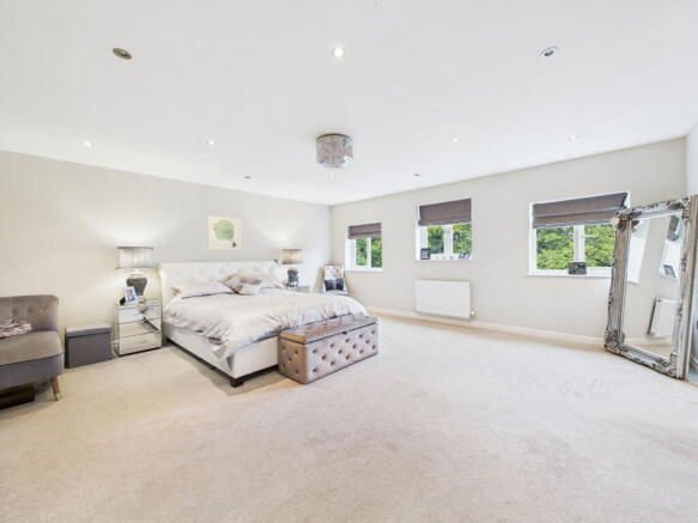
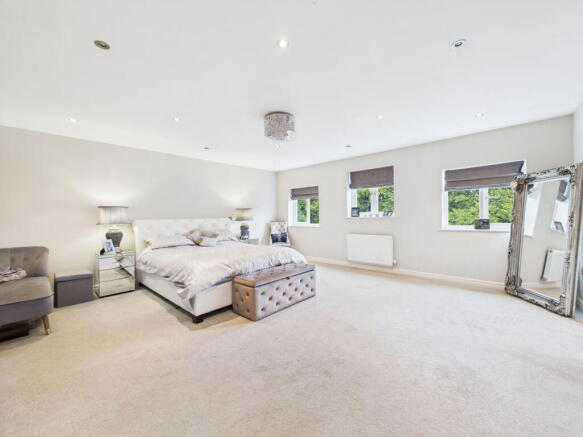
- wall art [207,214,243,251]
